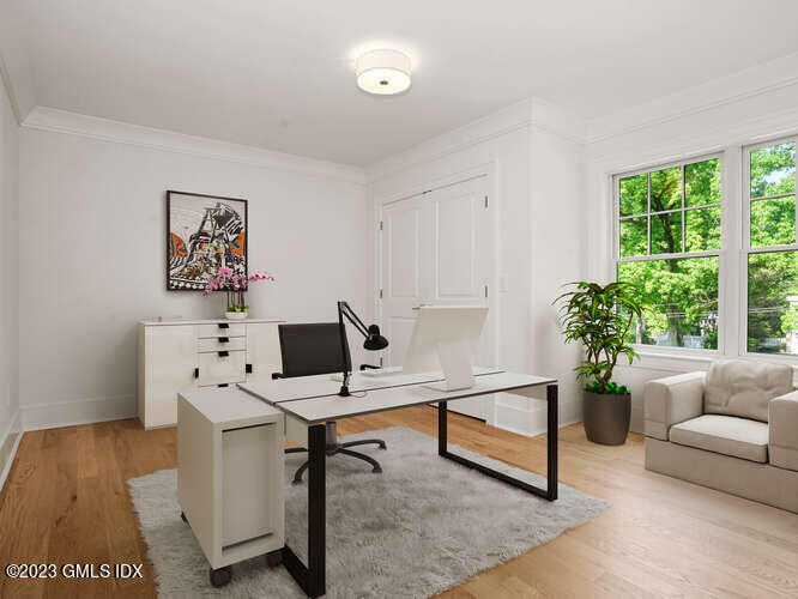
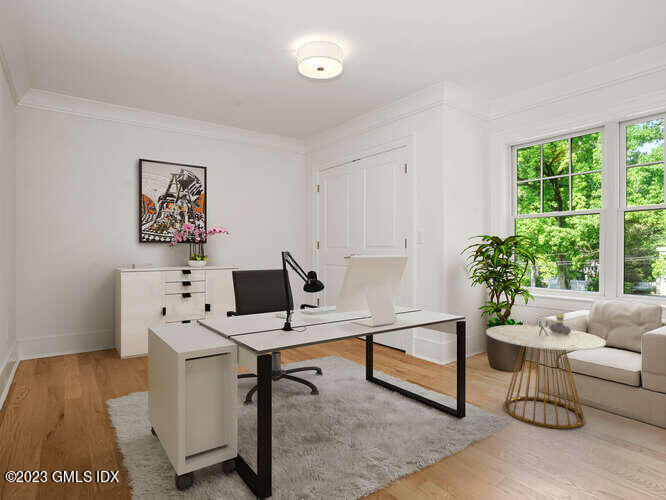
+ side table [485,317,607,430]
+ bust sculpture [548,312,572,335]
